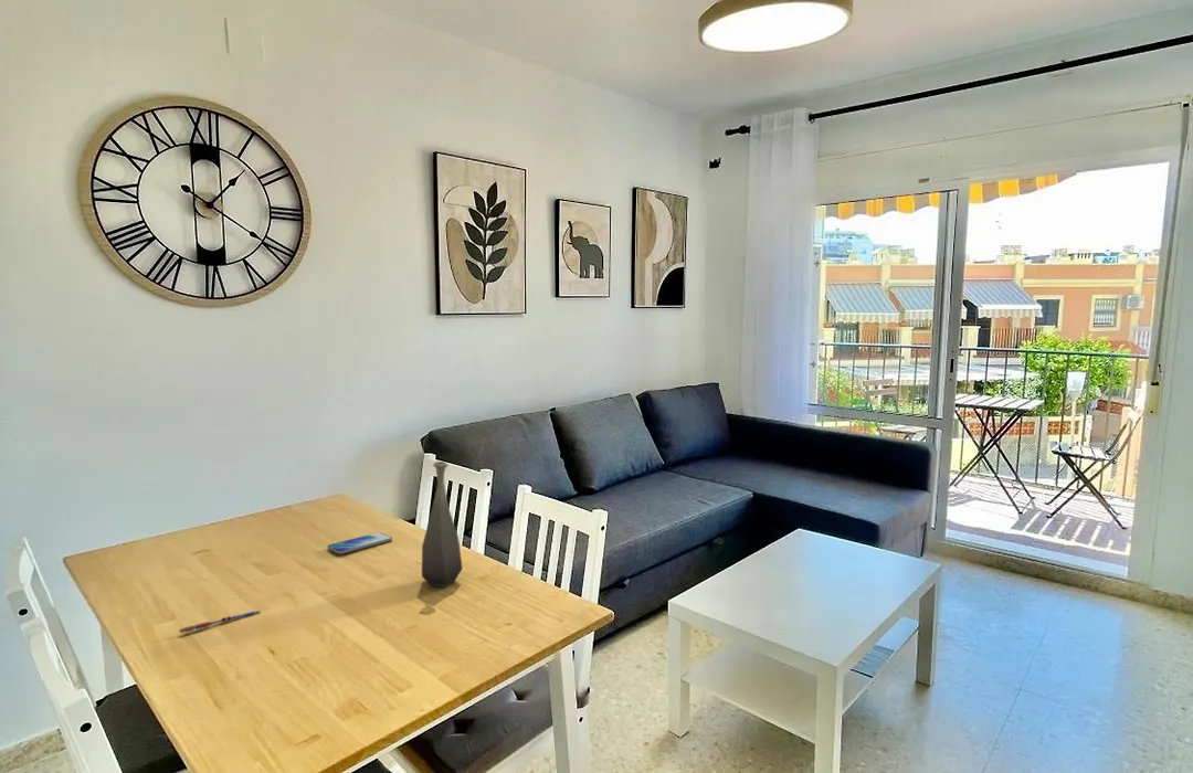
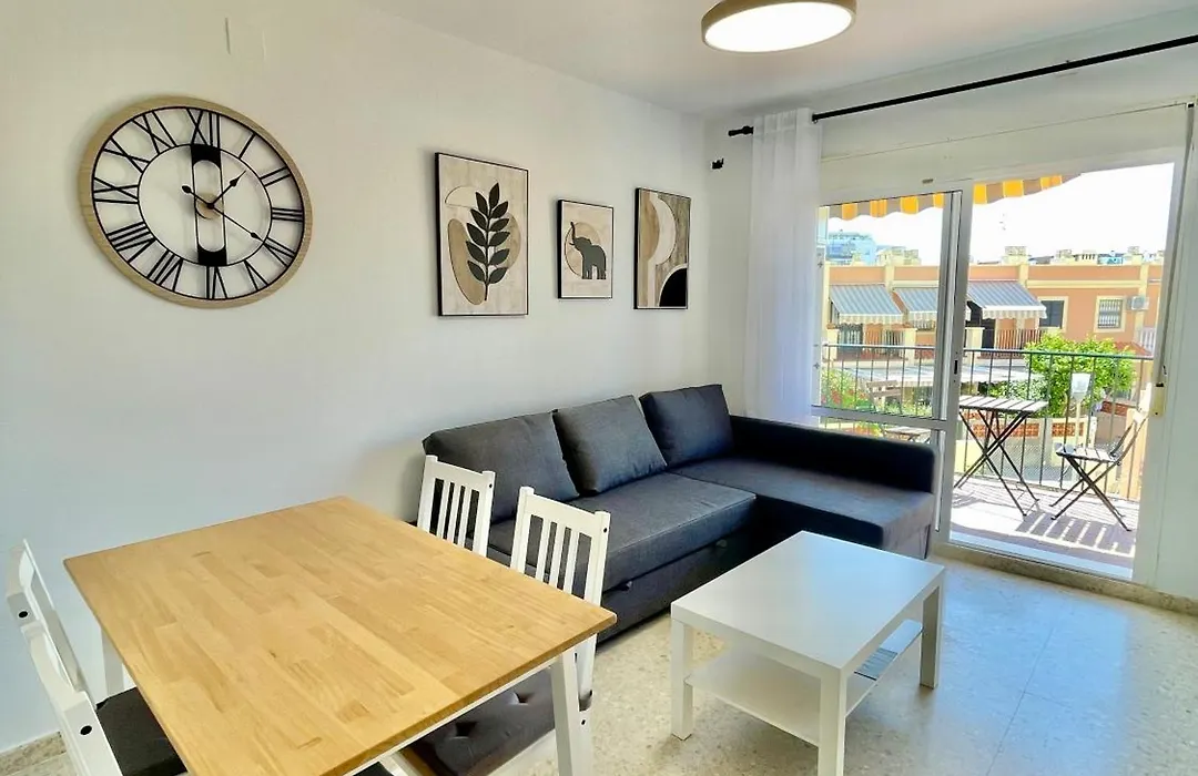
- smartphone [327,531,393,555]
- bottle [421,460,464,589]
- pen [178,610,261,634]
